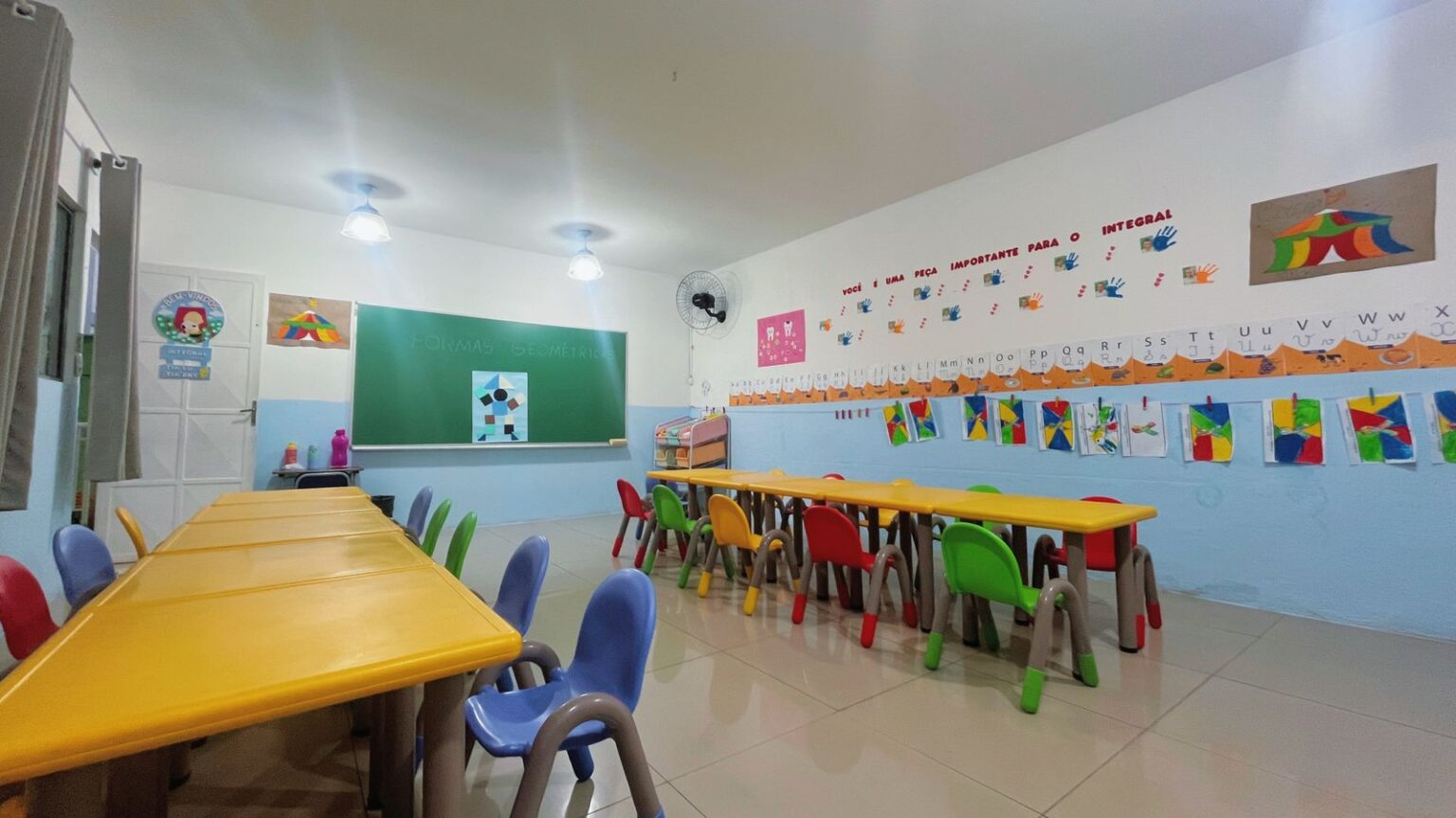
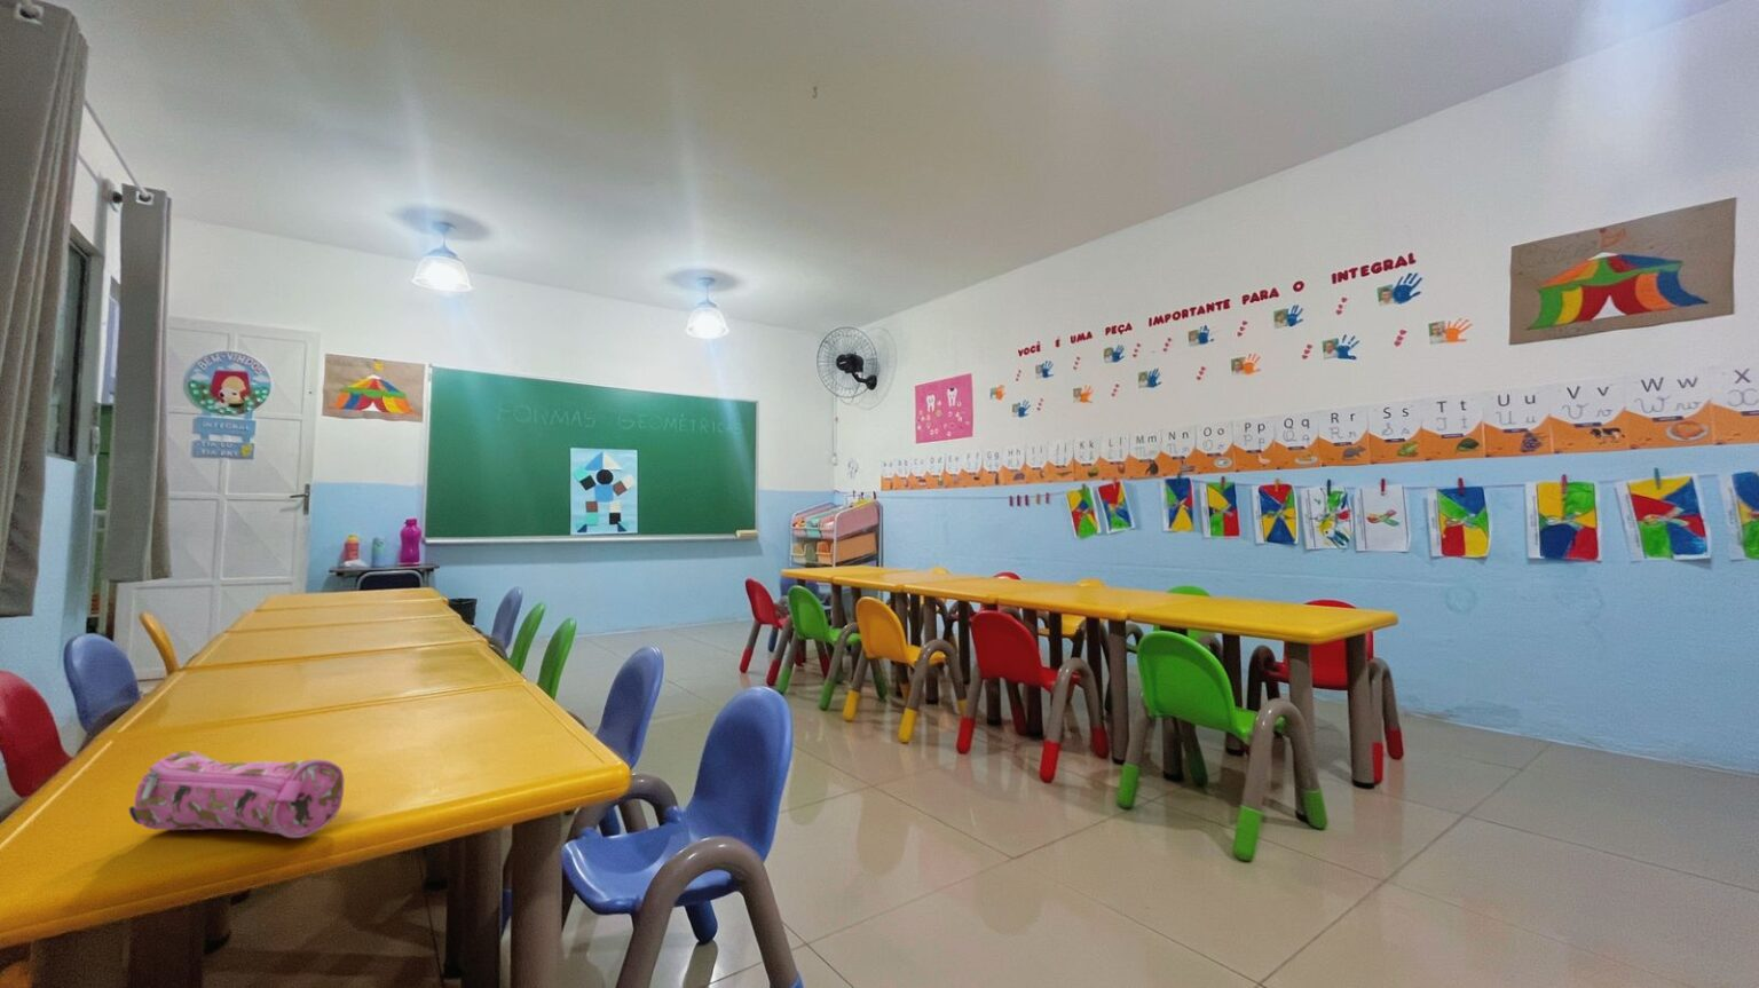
+ pencil case [128,750,344,839]
